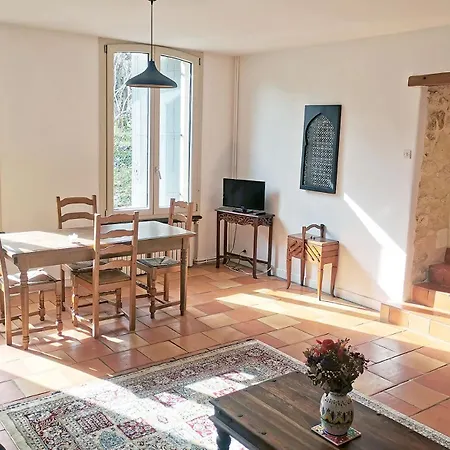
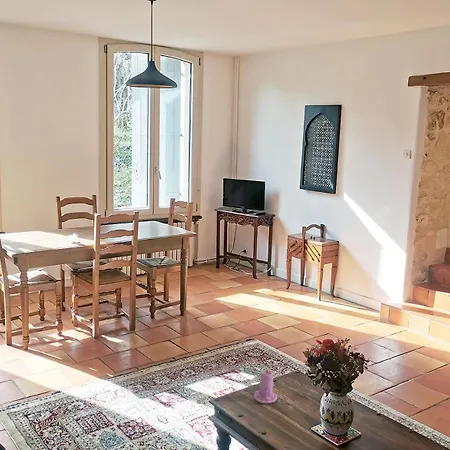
+ candle [253,369,278,404]
